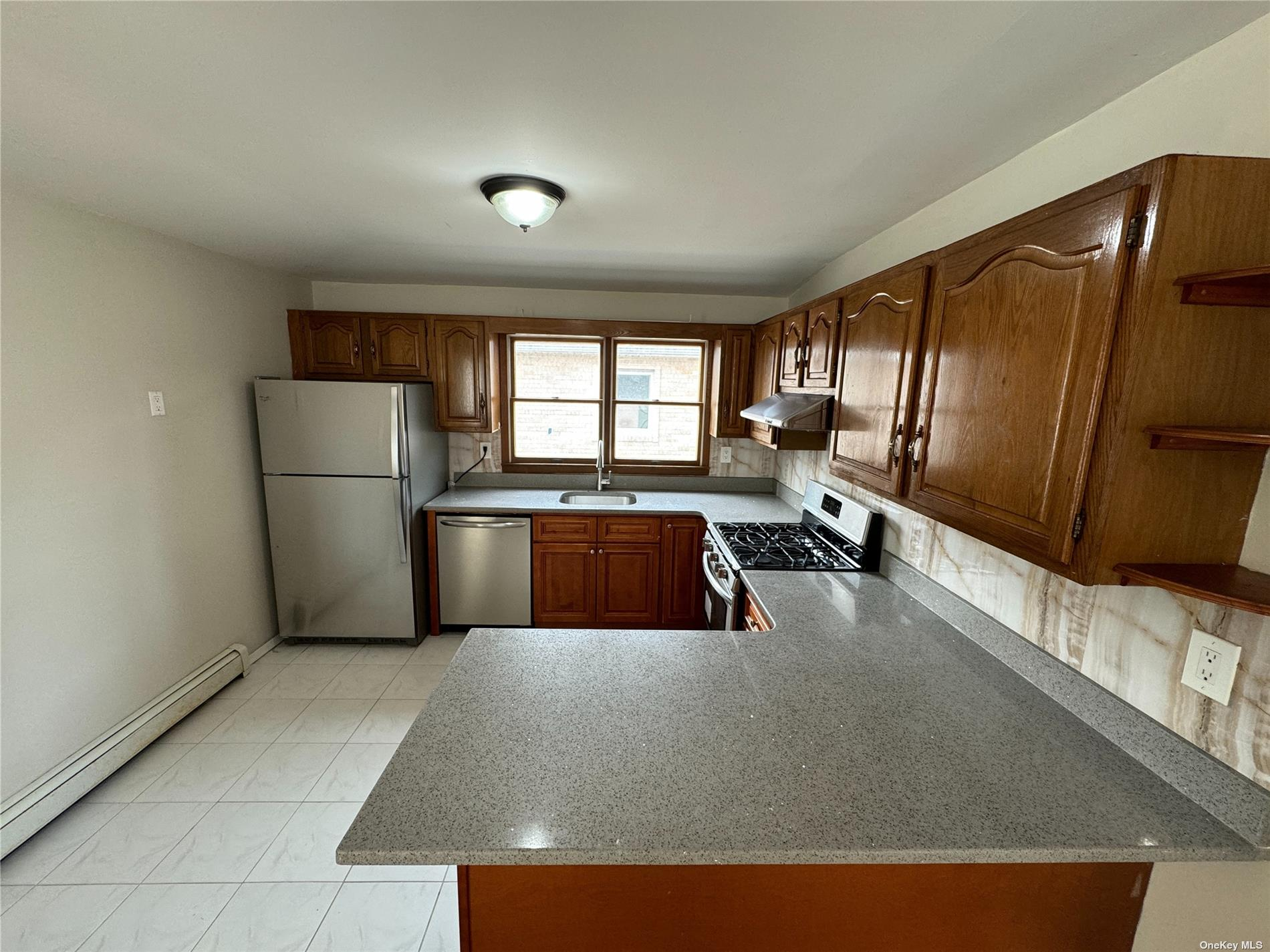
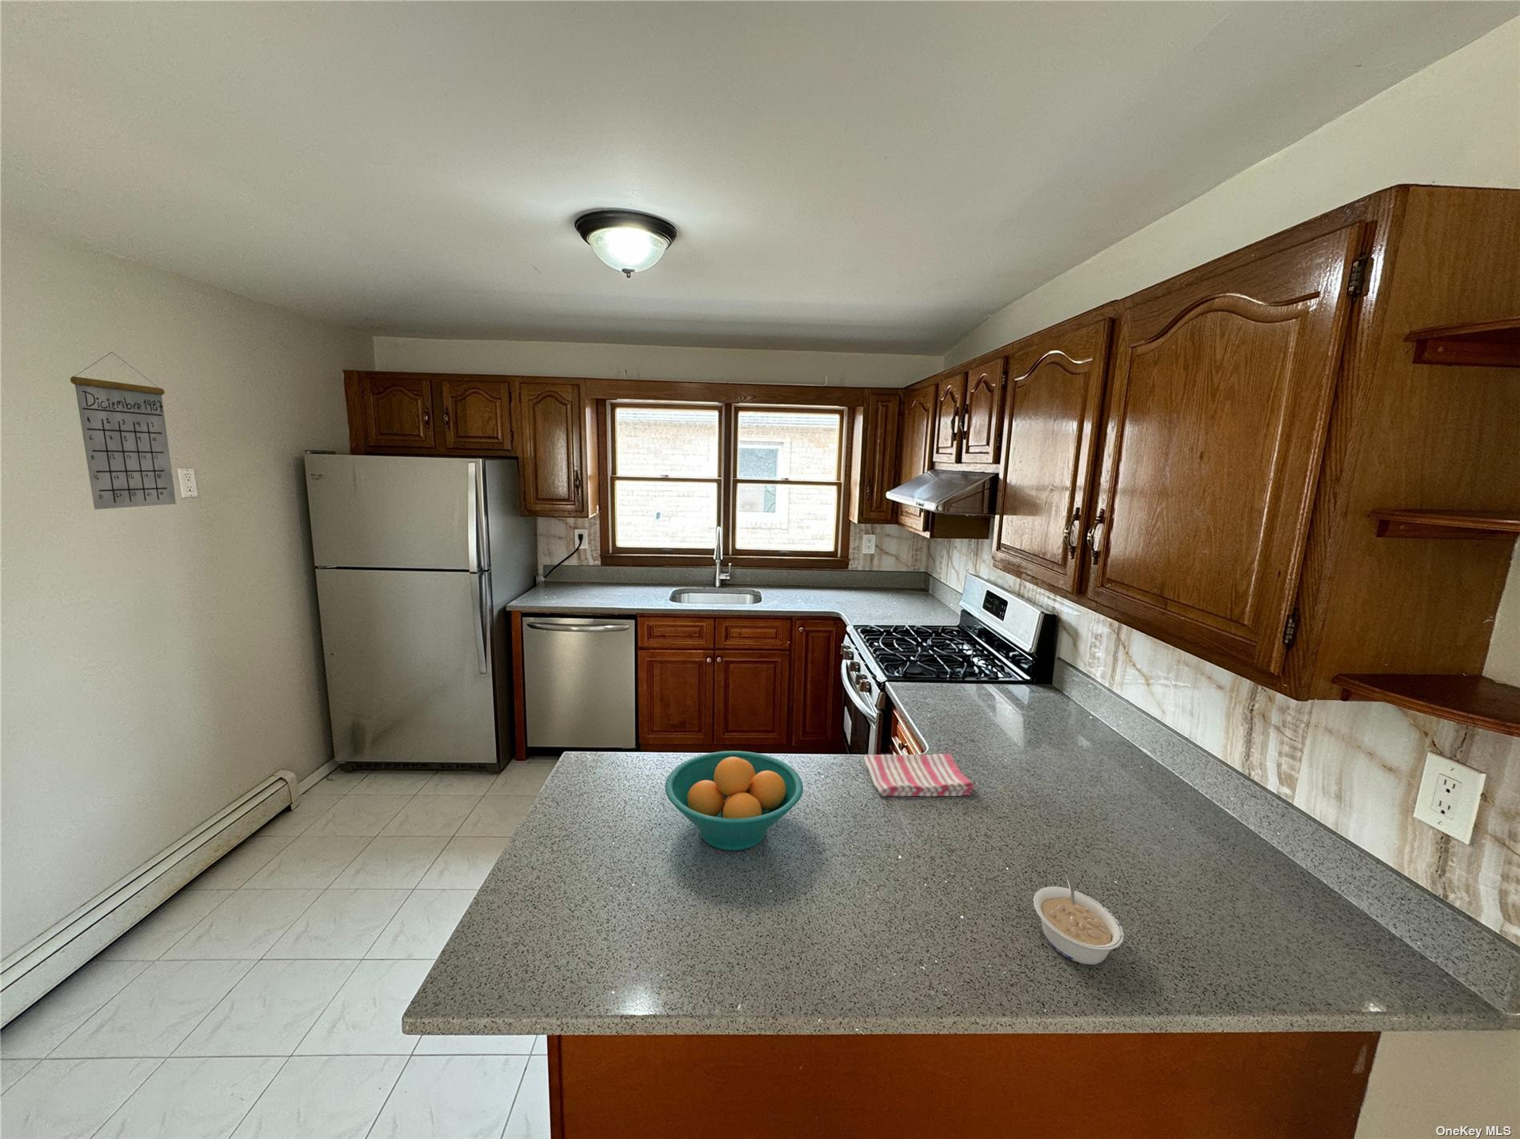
+ dish towel [863,753,975,797]
+ legume [1033,873,1125,966]
+ fruit bowl [664,750,804,851]
+ calendar [69,351,177,510]
